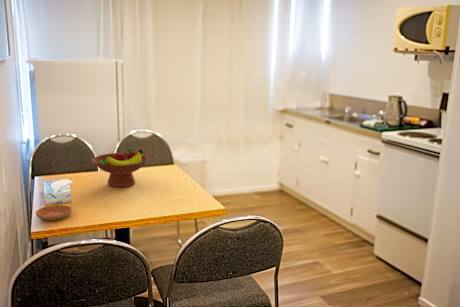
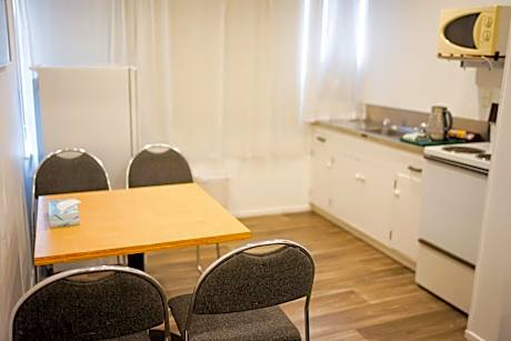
- fruit bowl [91,148,150,188]
- saucer [35,204,73,222]
